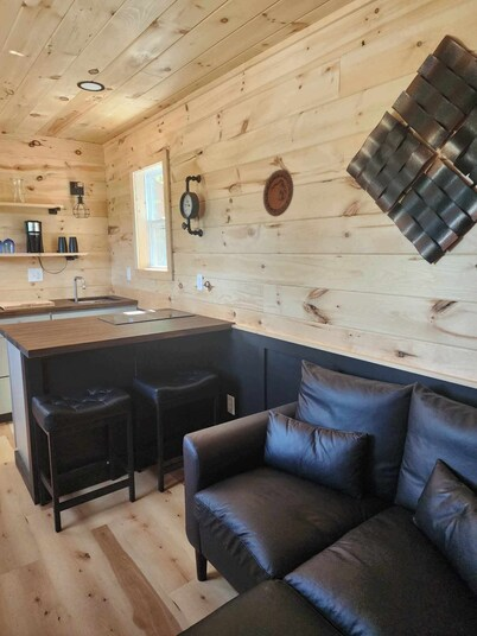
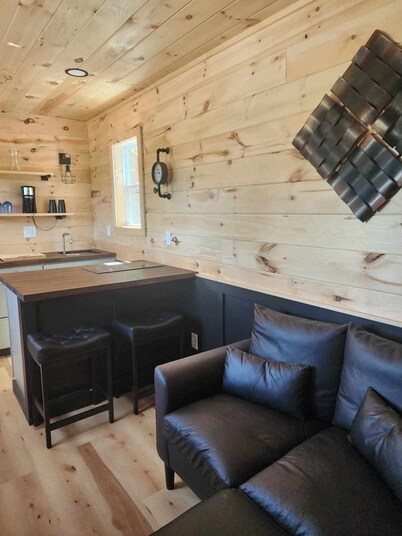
- decorative plate [262,168,294,217]
